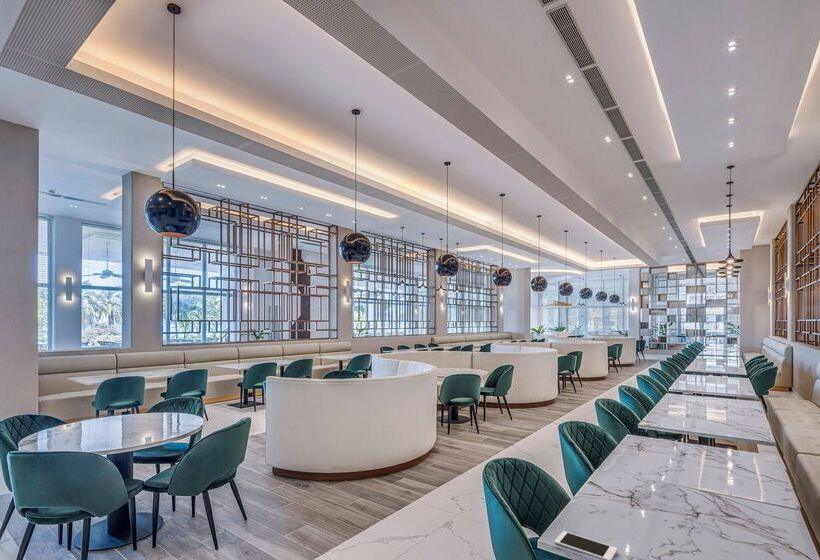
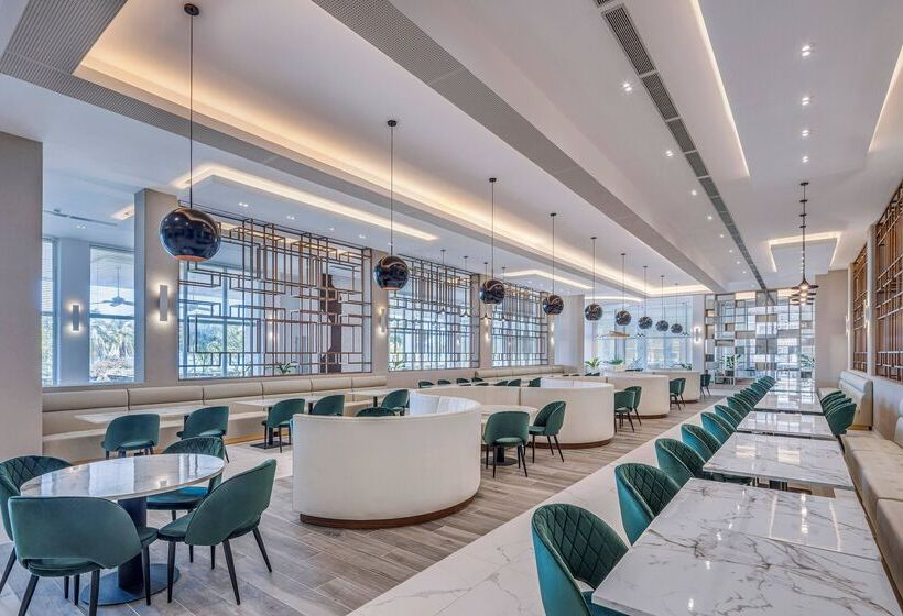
- cell phone [554,530,618,560]
